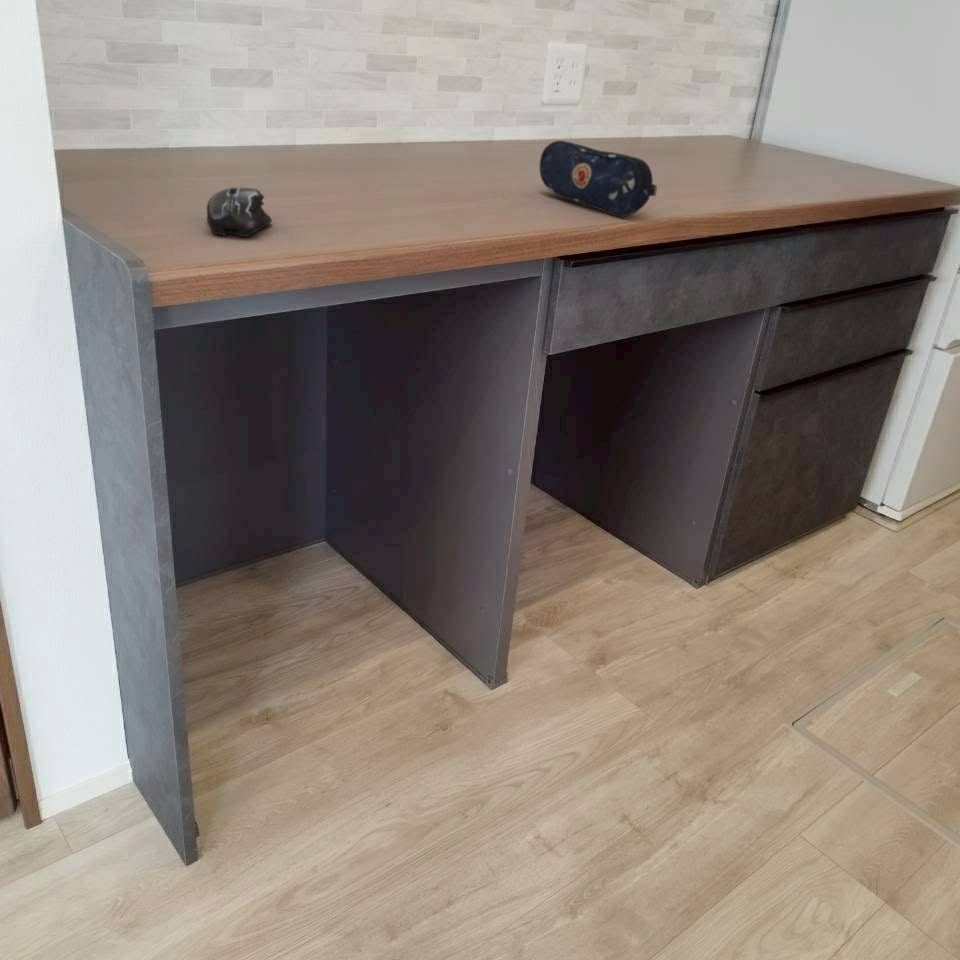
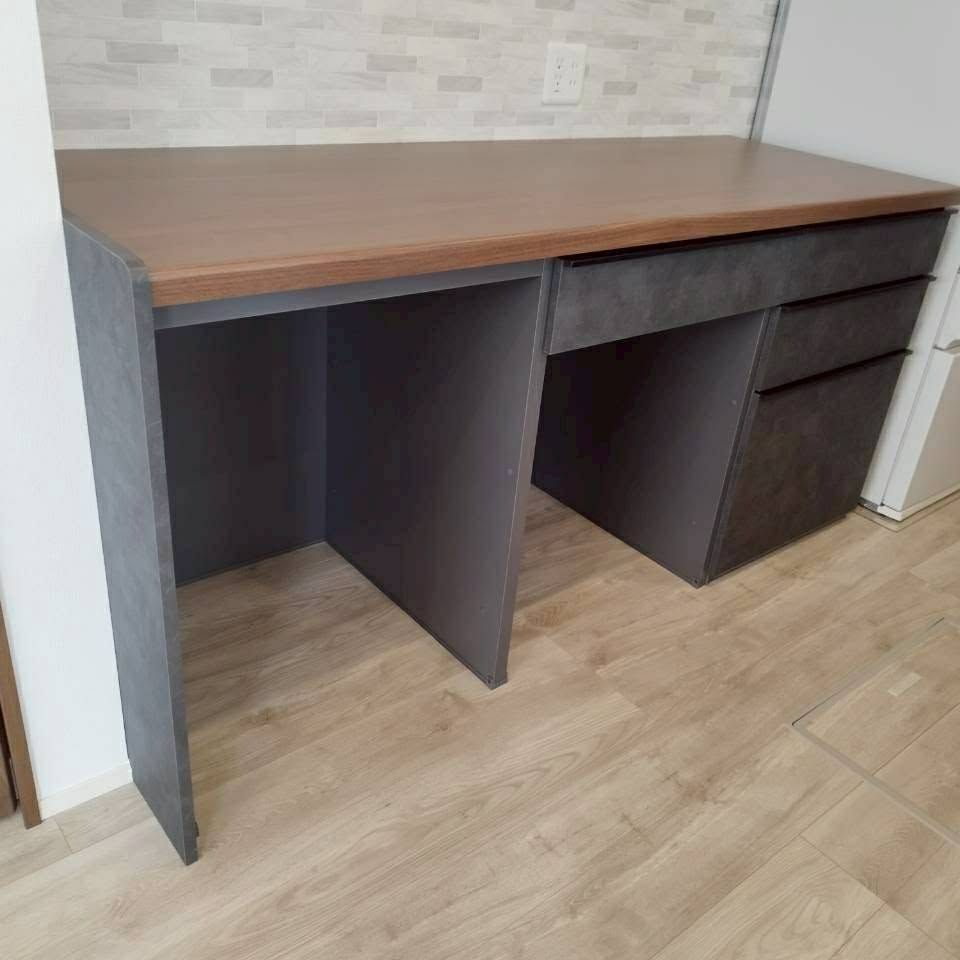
- pencil case [538,140,658,218]
- computer mouse [206,187,273,238]
